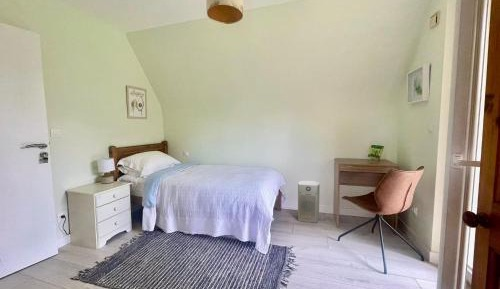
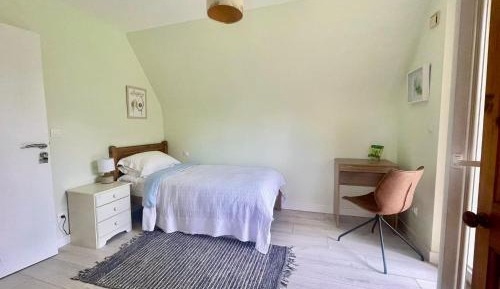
- fan [297,180,321,224]
